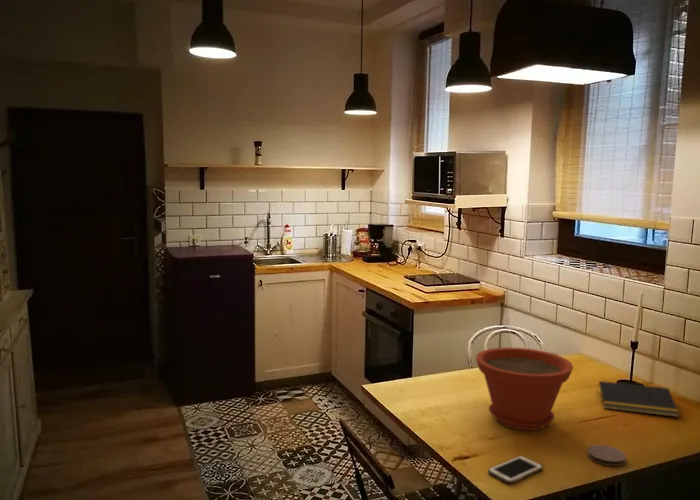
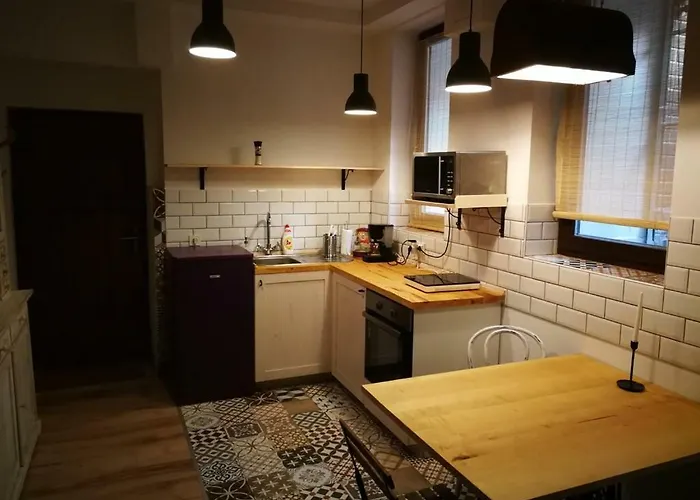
- notepad [596,380,680,418]
- coaster [587,444,627,467]
- plant pot [475,347,574,431]
- cell phone [487,455,544,485]
